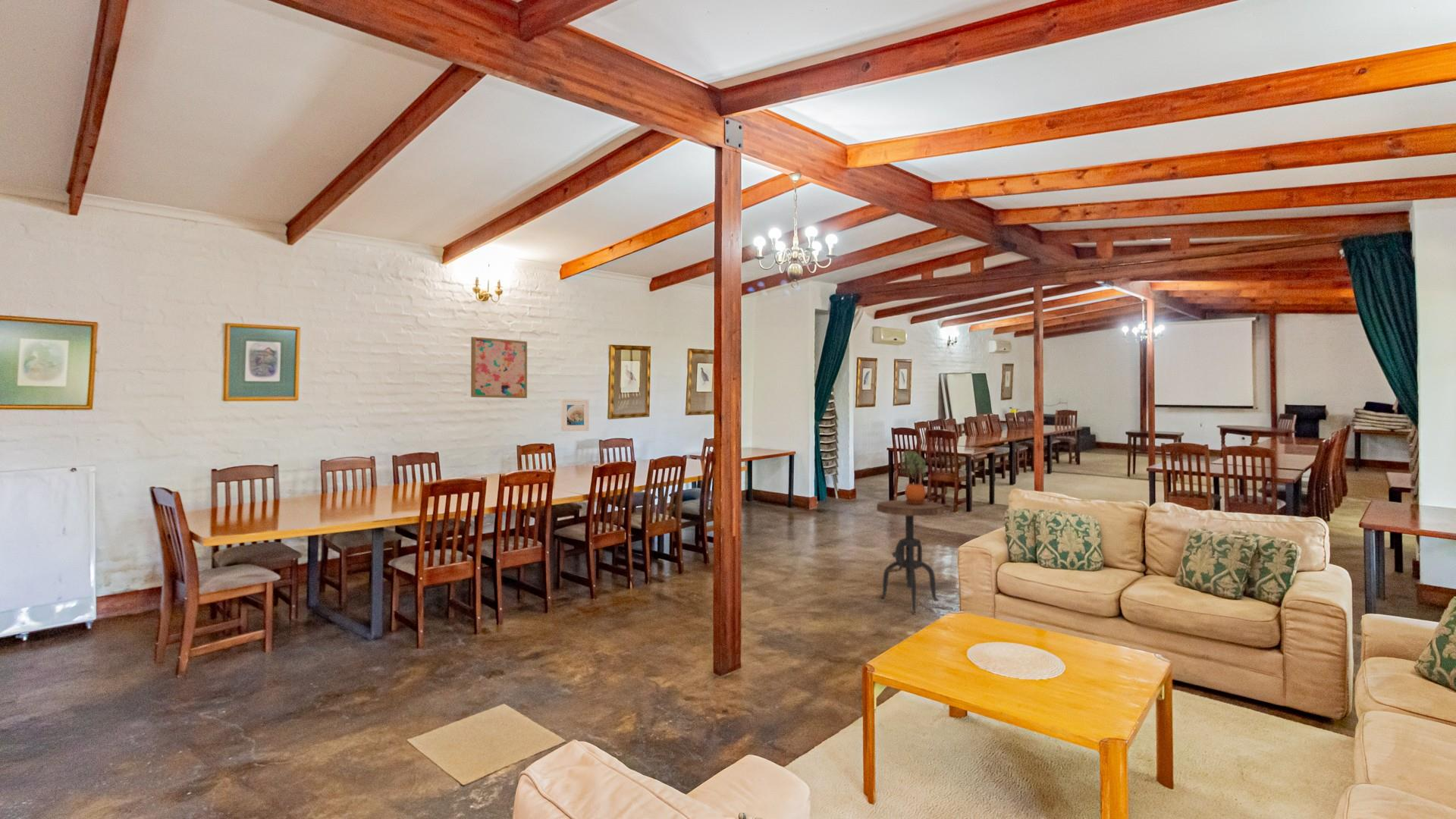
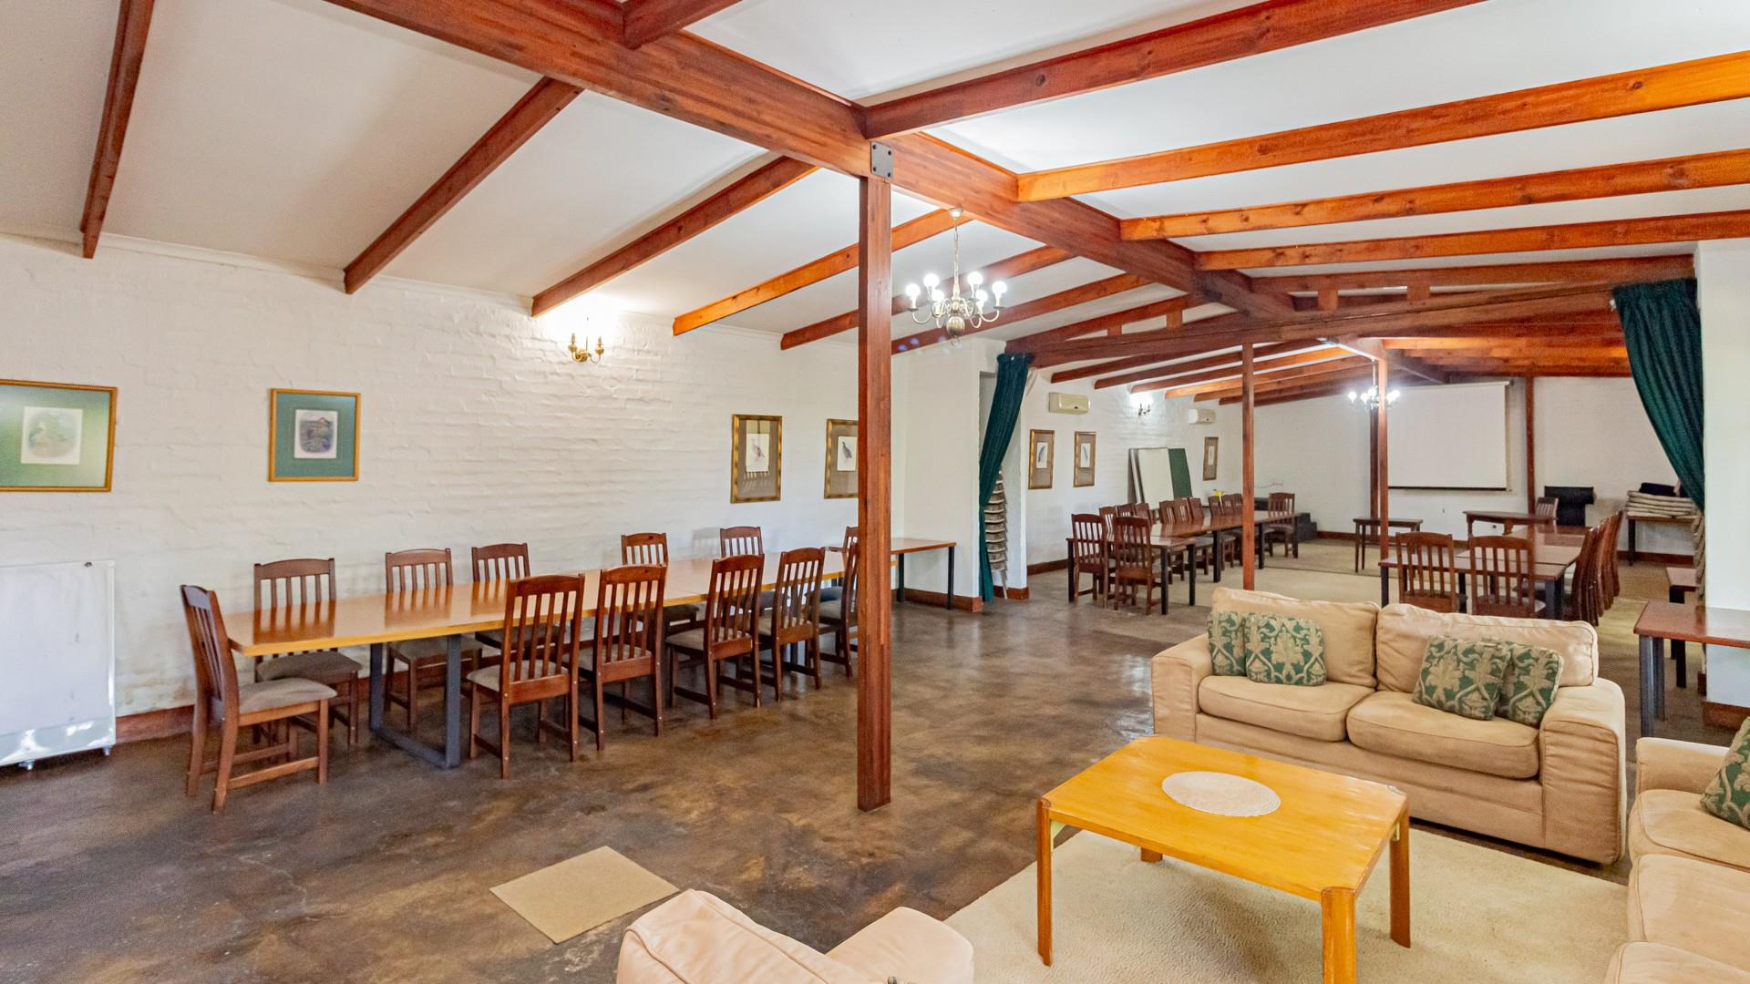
- potted plant [899,450,928,505]
- side table [876,500,945,613]
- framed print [560,398,590,432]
- wall art [470,336,528,399]
